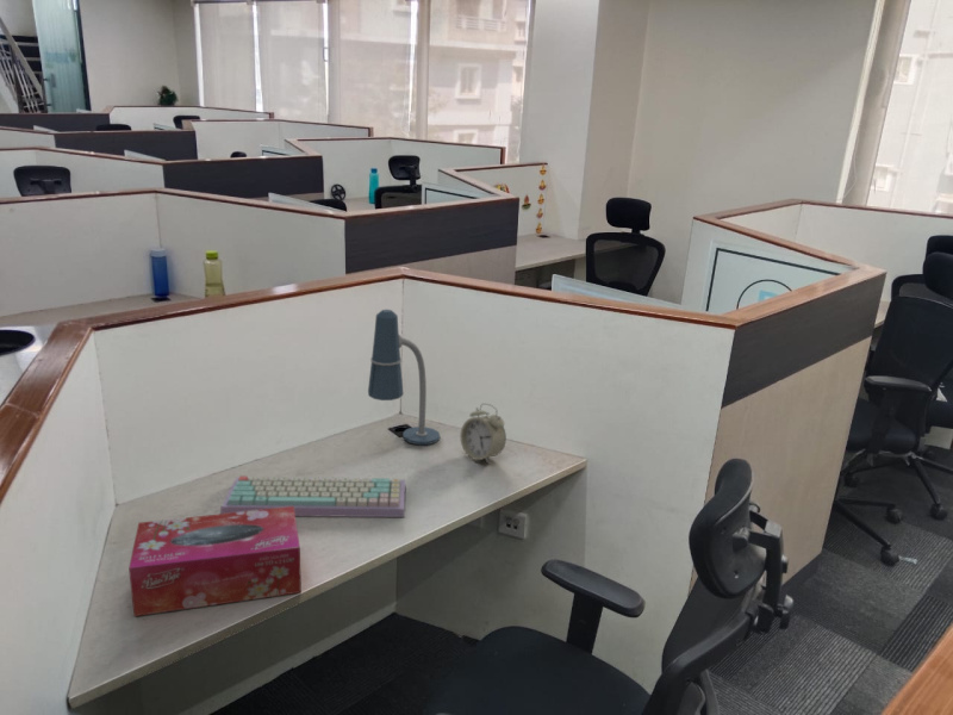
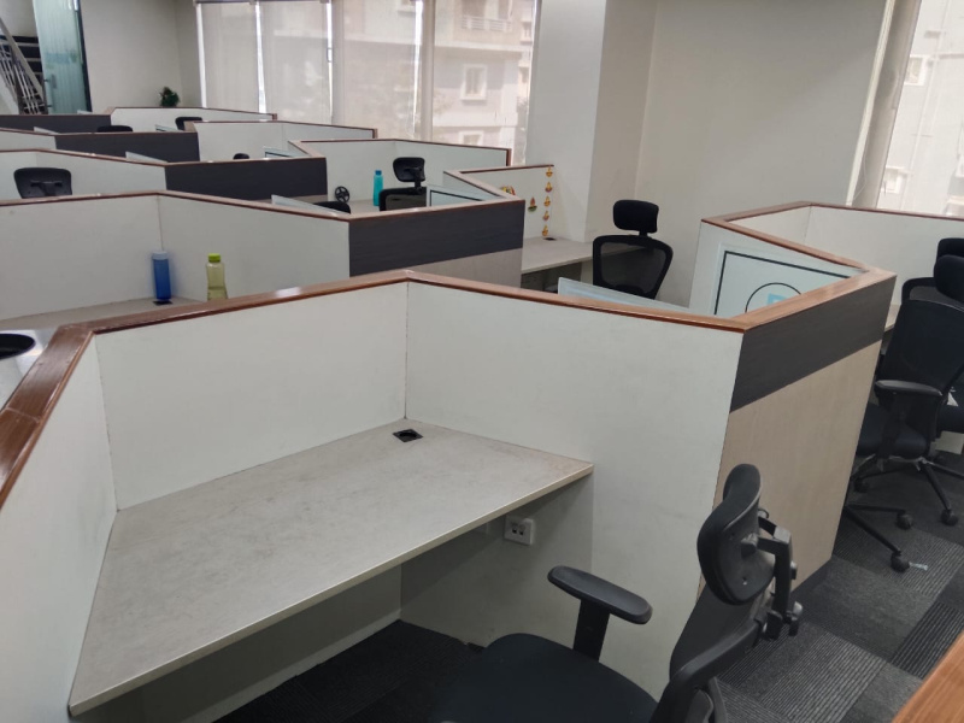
- alarm clock [459,403,507,465]
- desk lamp [367,309,441,446]
- tissue box [127,506,303,617]
- keyboard [219,474,406,518]
